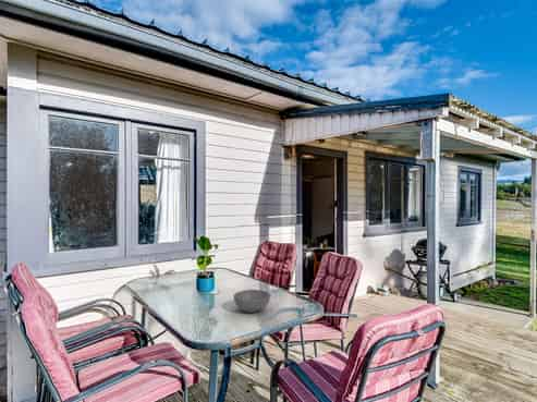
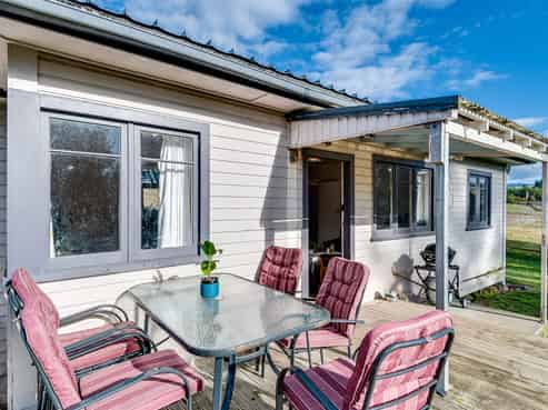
- bowl [232,289,271,314]
